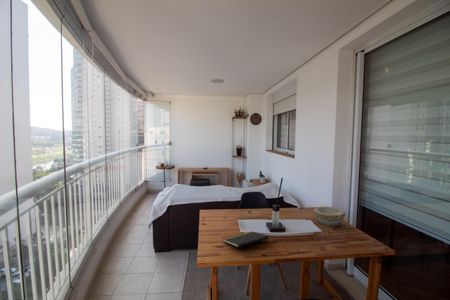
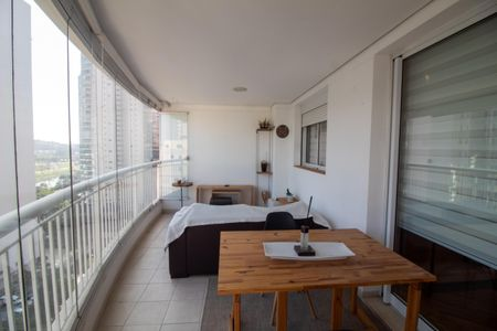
- bowl [313,205,346,227]
- notepad [222,231,270,248]
